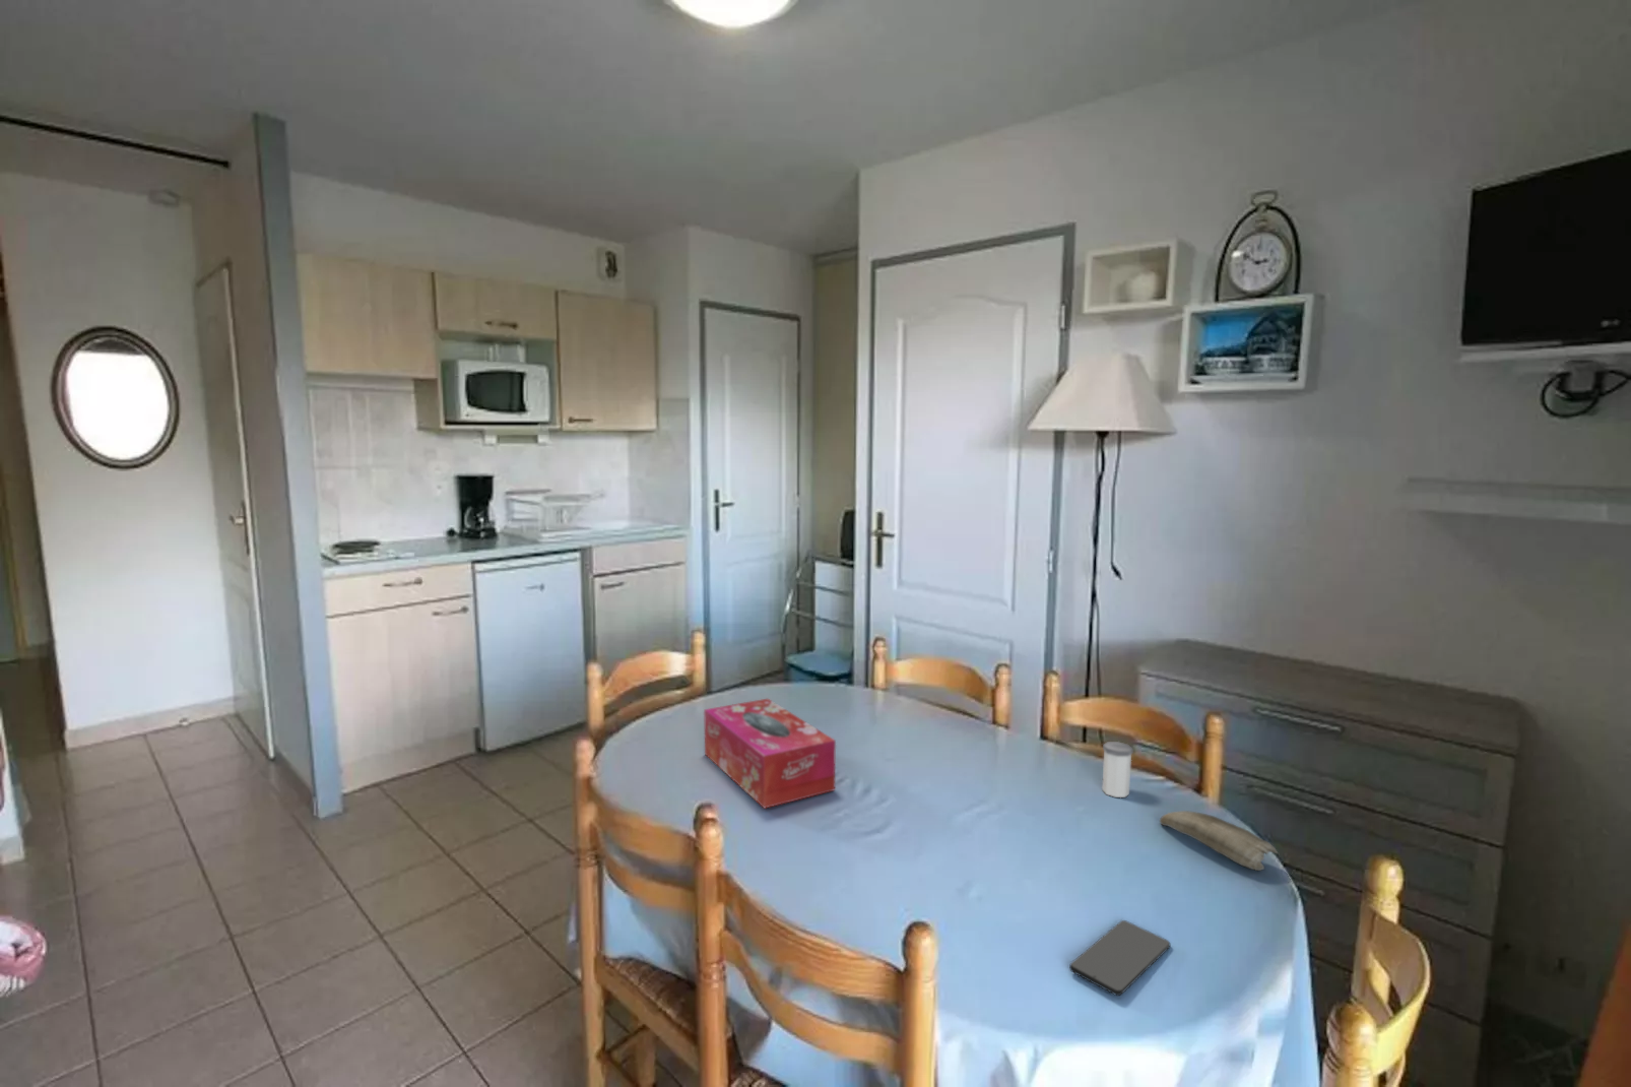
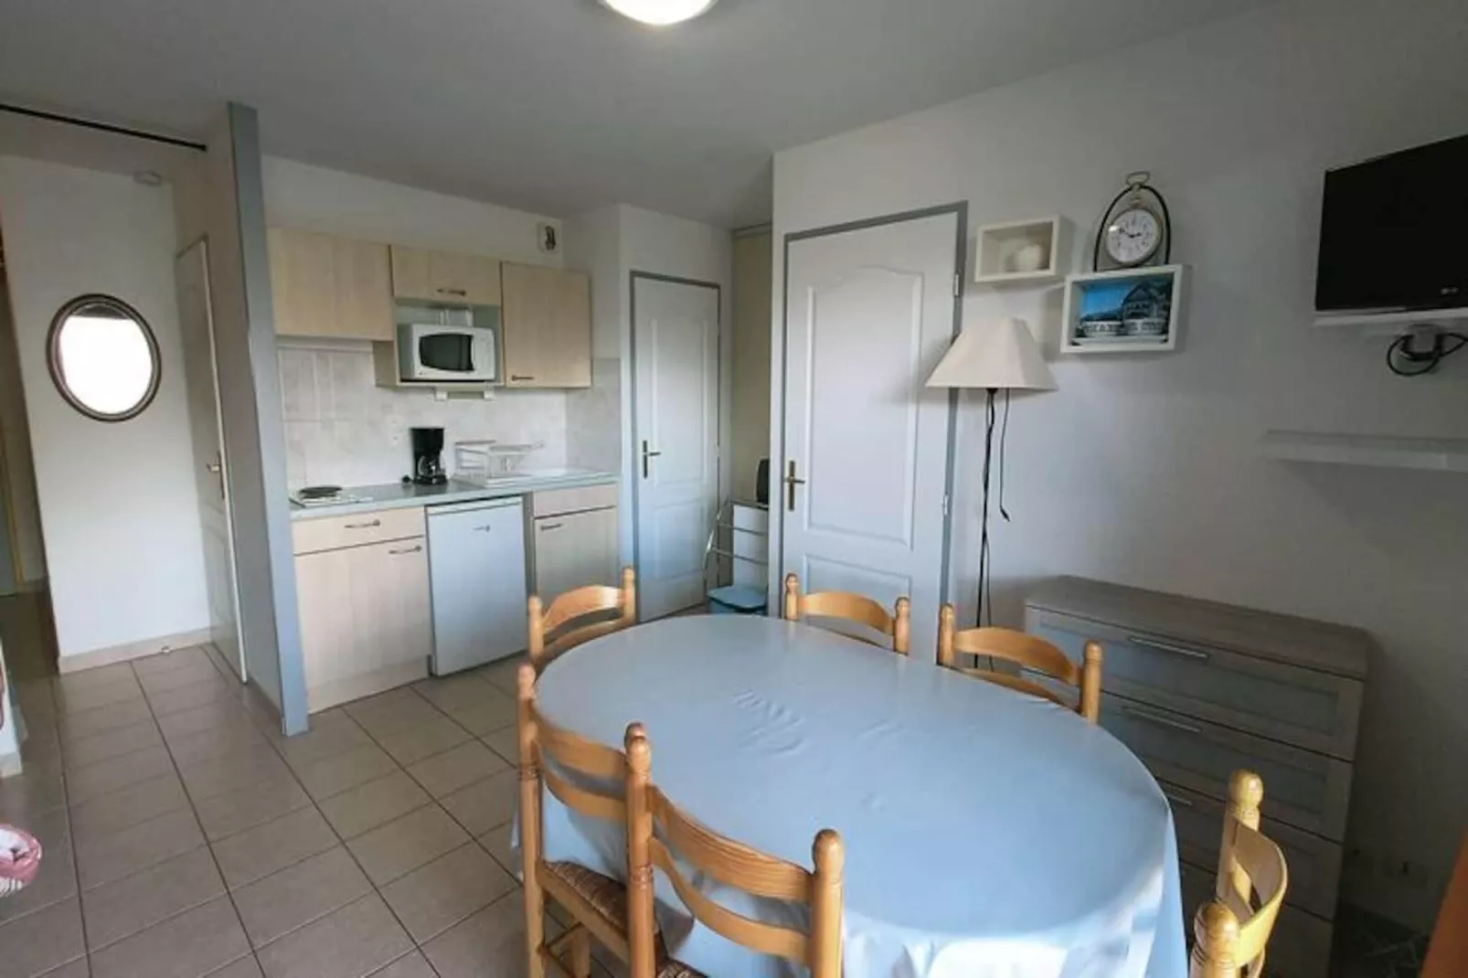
- tissue box [703,698,837,809]
- smartphone [1068,920,1171,996]
- animal claw [1159,809,1278,871]
- salt shaker [1101,740,1134,798]
